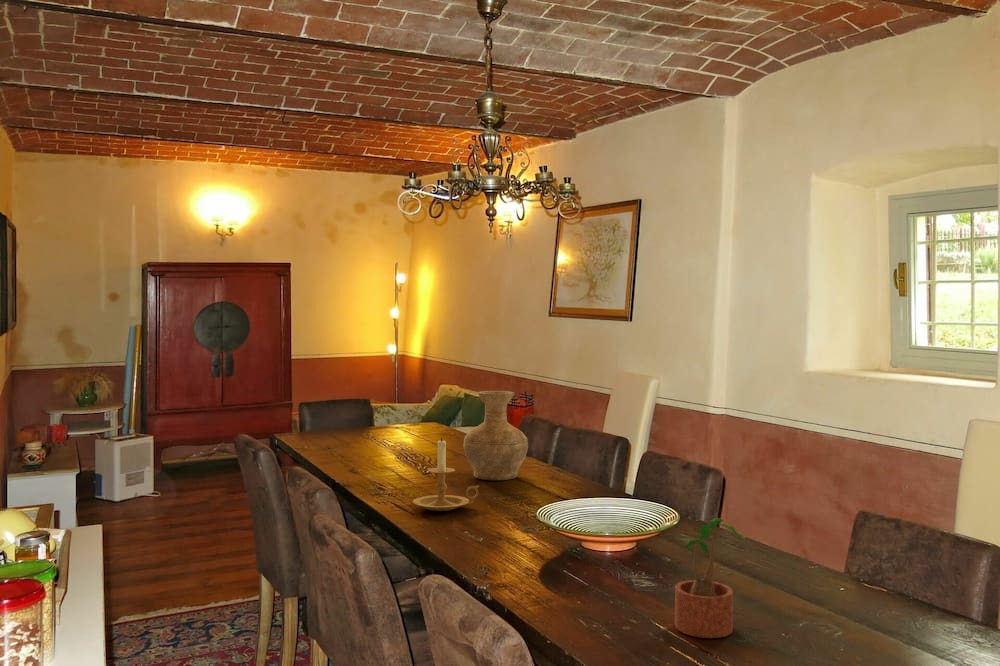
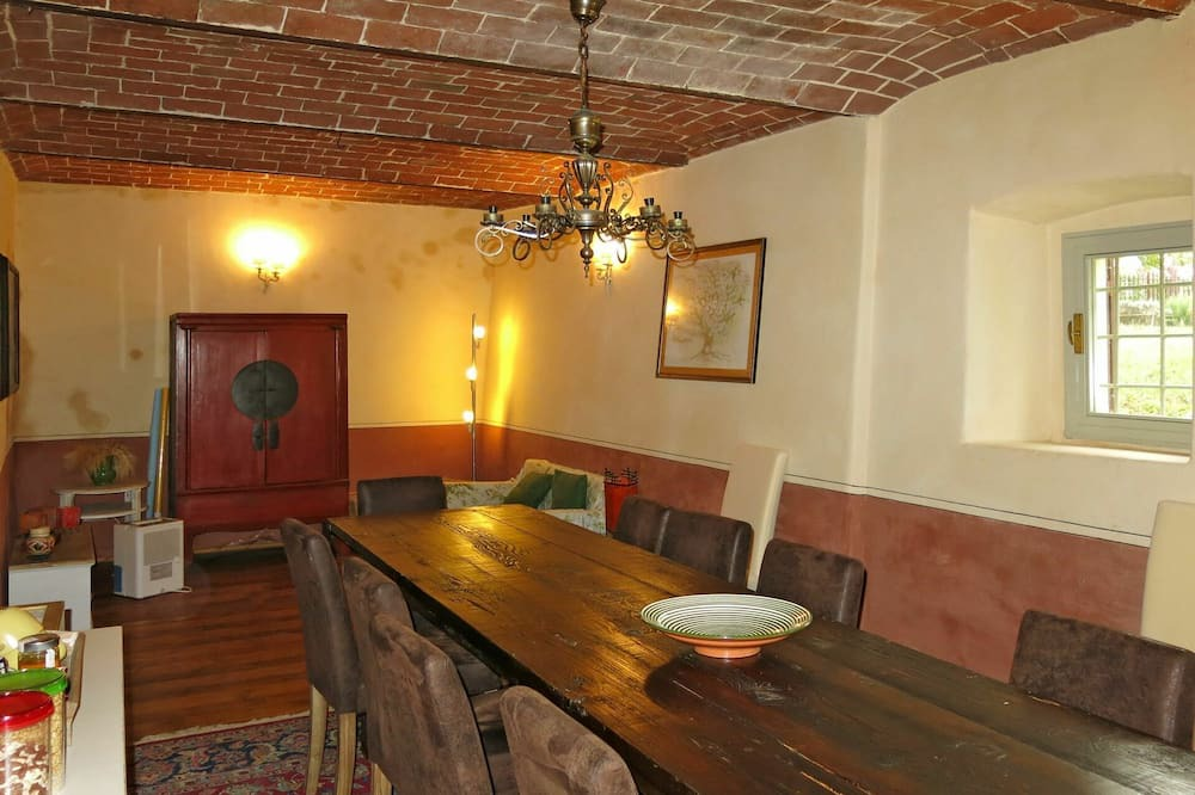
- potted plant [674,517,748,639]
- candle holder [412,437,480,512]
- vase [462,390,529,481]
